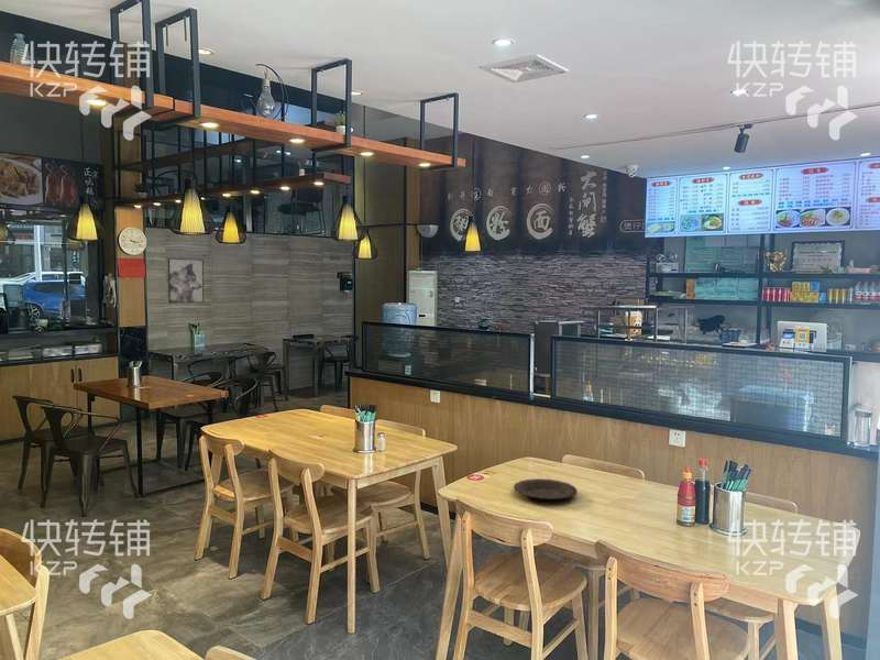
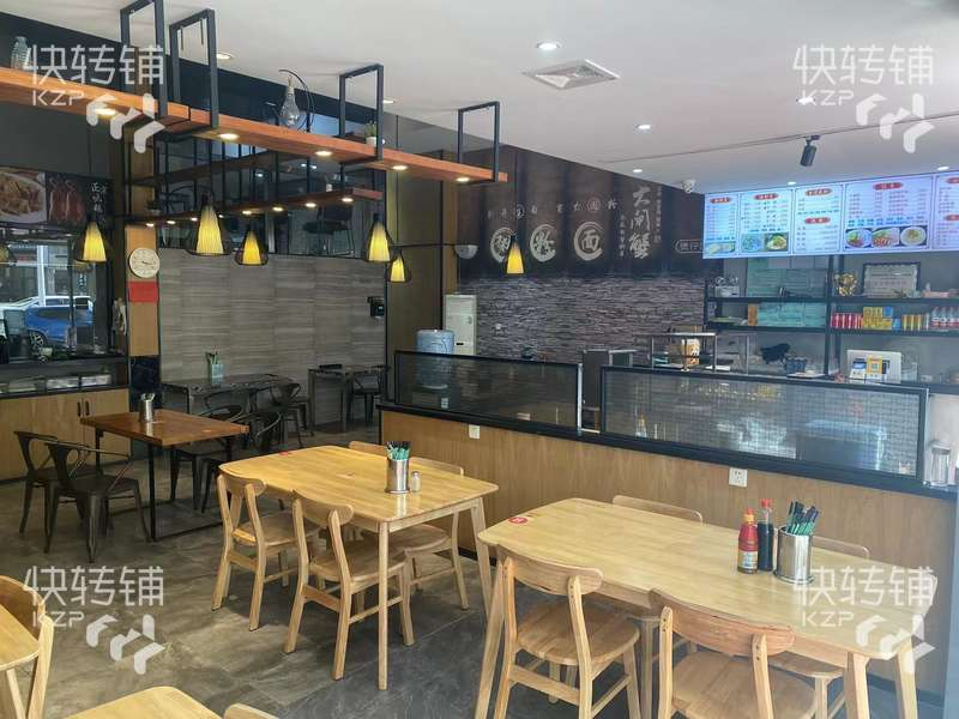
- plate [513,477,579,502]
- wall art [167,257,205,305]
